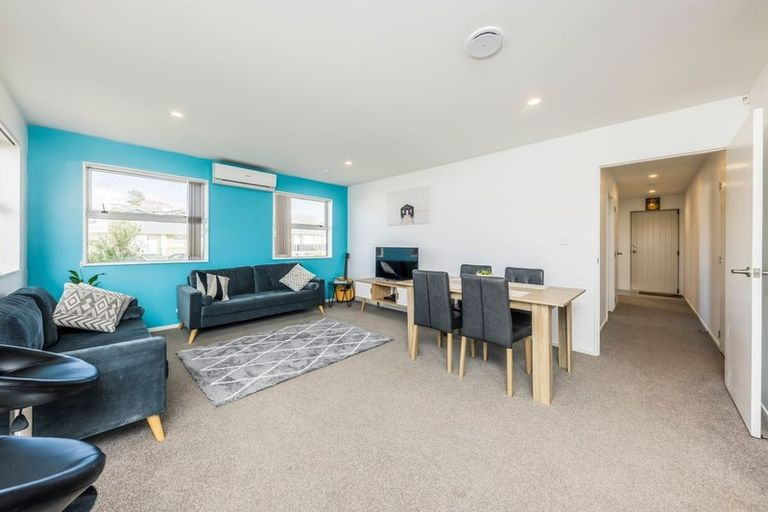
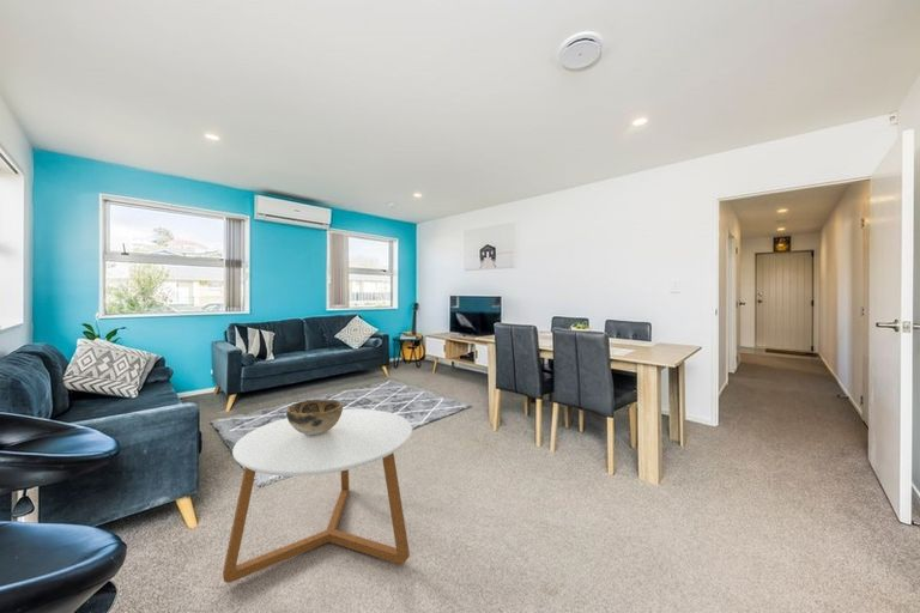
+ decorative bowl [285,399,344,435]
+ coffee table [222,408,413,584]
